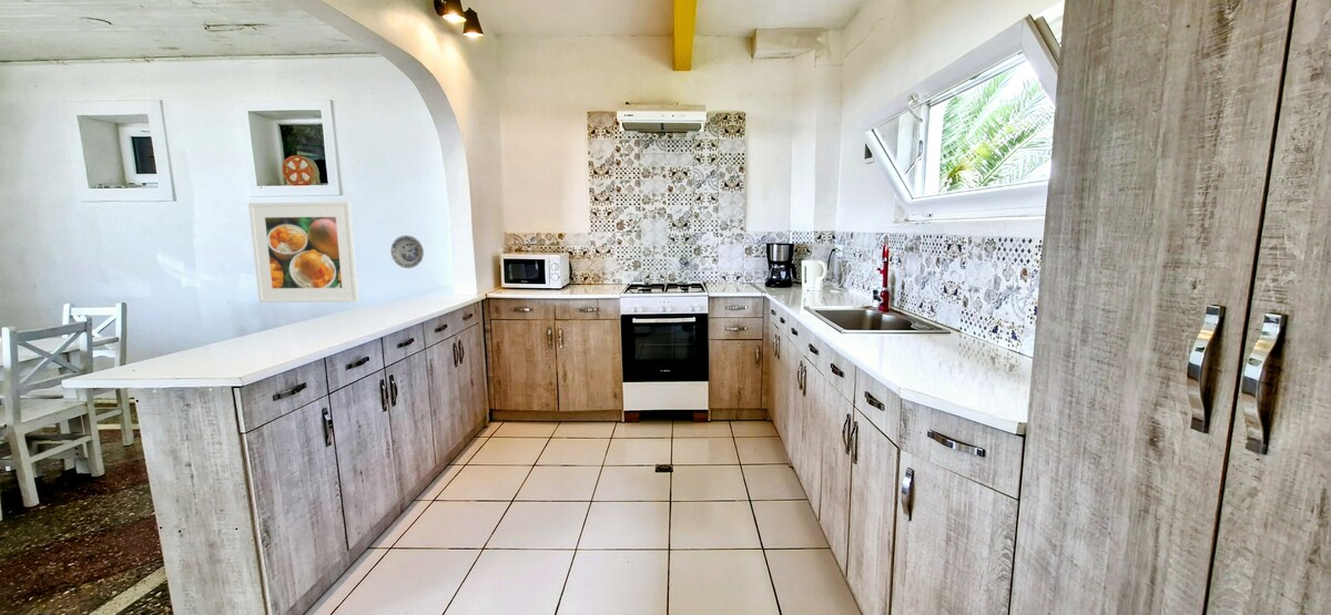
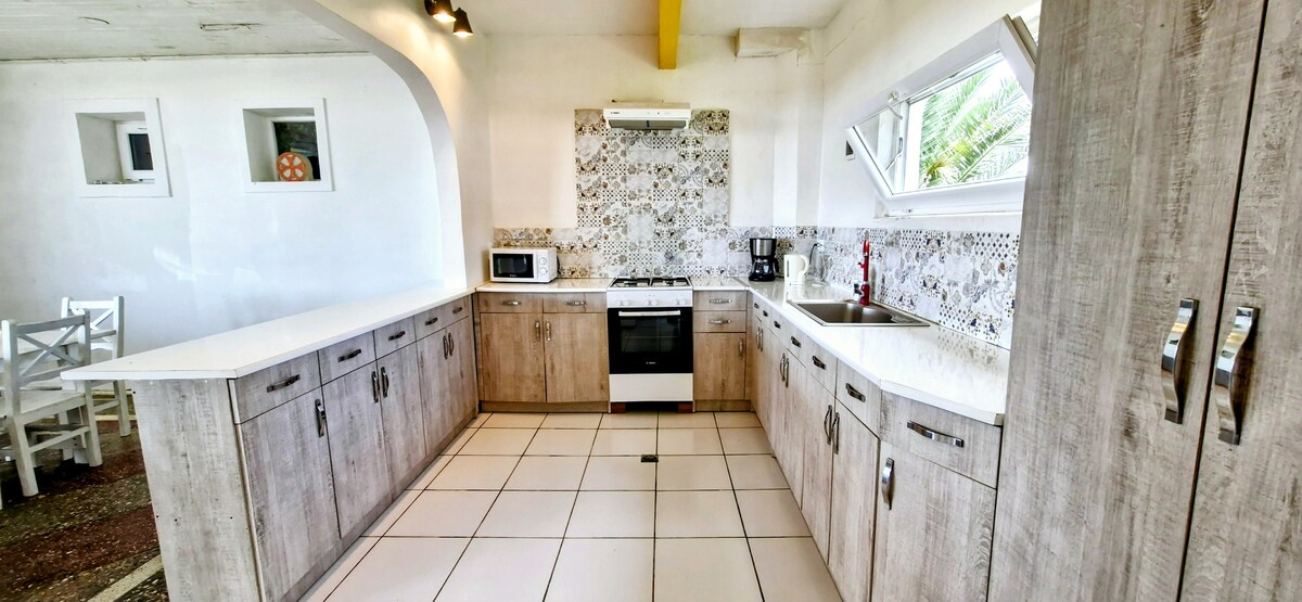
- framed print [247,201,359,304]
- decorative plate [389,234,425,269]
